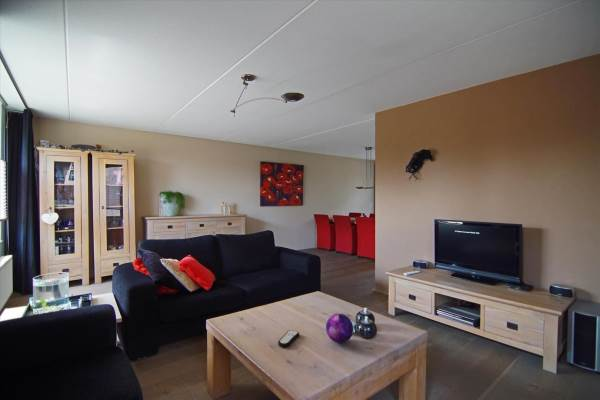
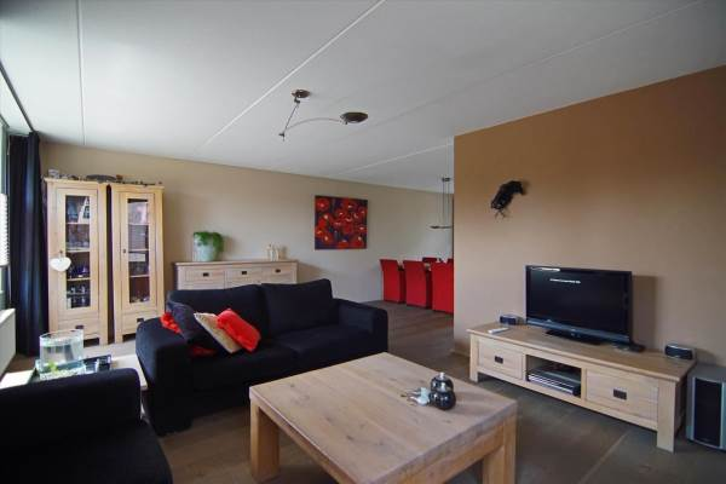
- remote control [277,329,300,348]
- decorative orb [325,312,354,344]
